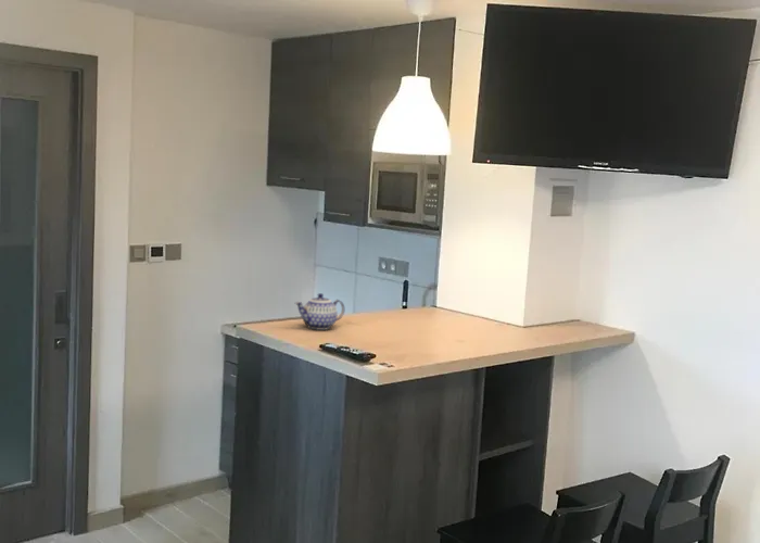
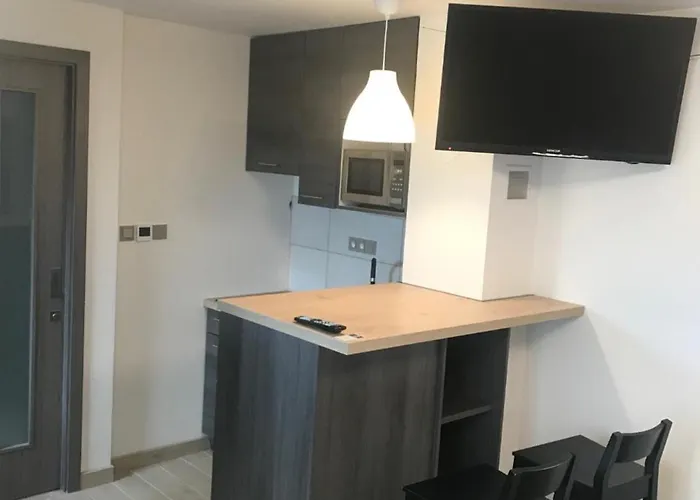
- teapot [294,292,345,331]
